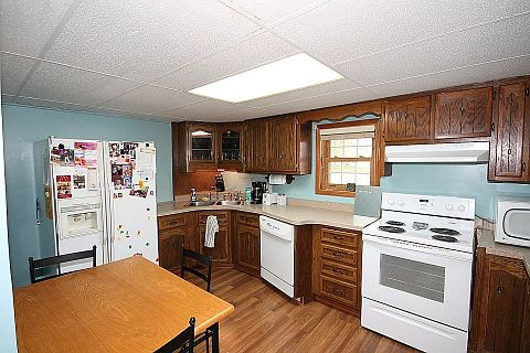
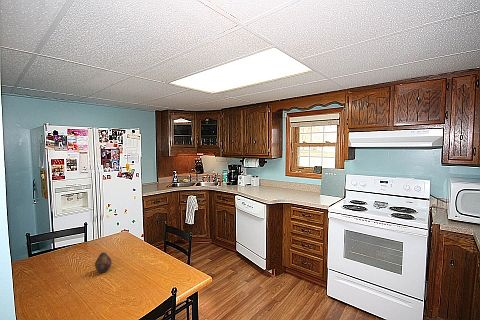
+ fruit [94,251,113,273]
